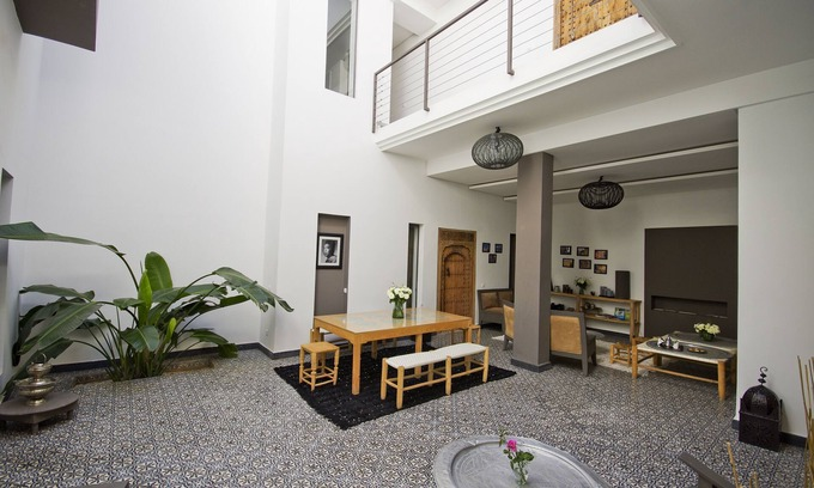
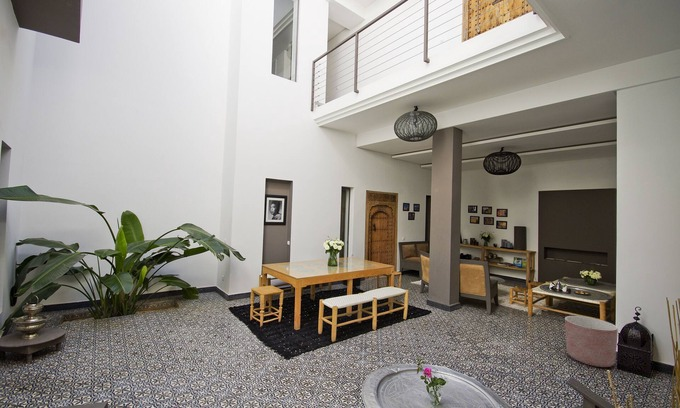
+ planter [564,315,619,368]
